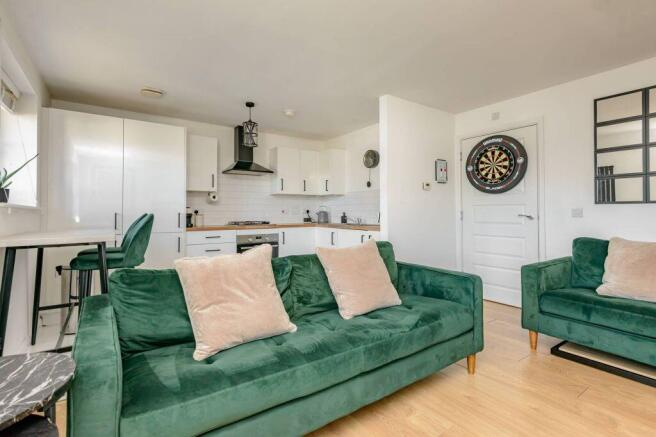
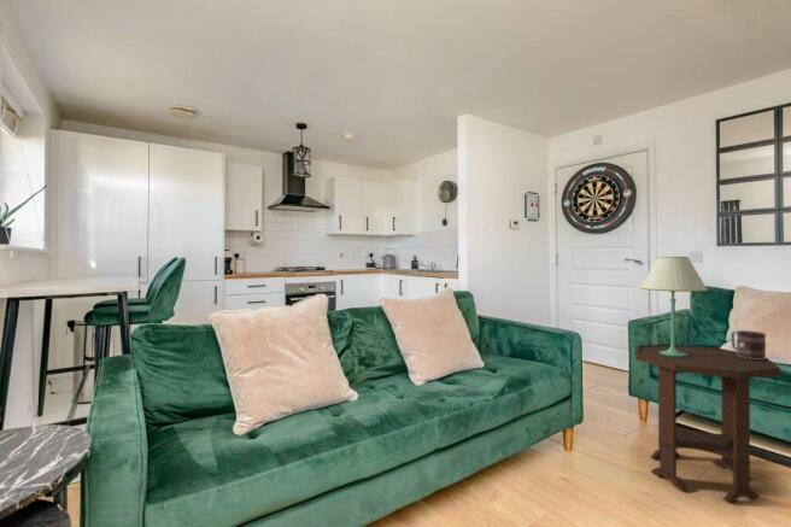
+ mug [730,329,767,359]
+ table lamp [640,256,709,357]
+ side table [634,342,781,504]
